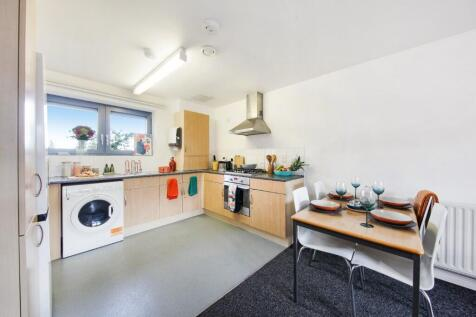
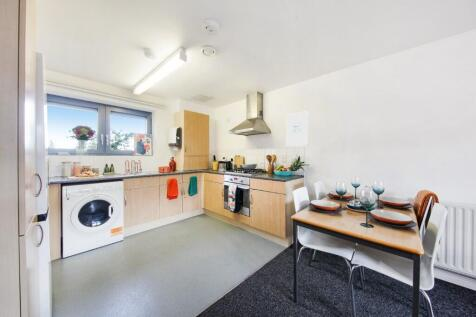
+ wall art [286,110,309,147]
